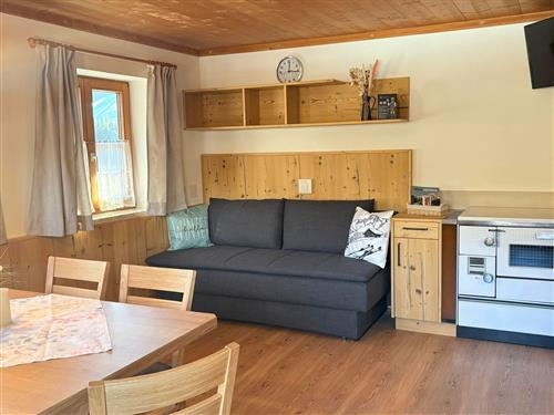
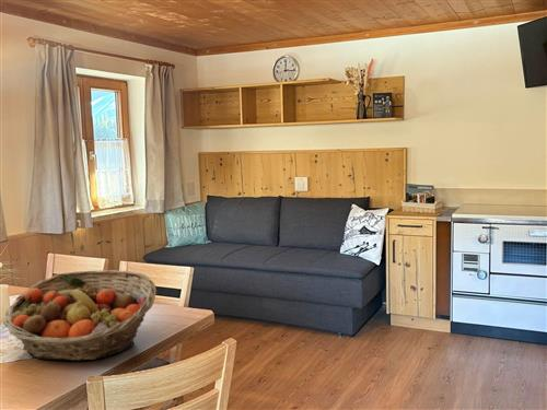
+ fruit basket [2,269,158,362]
